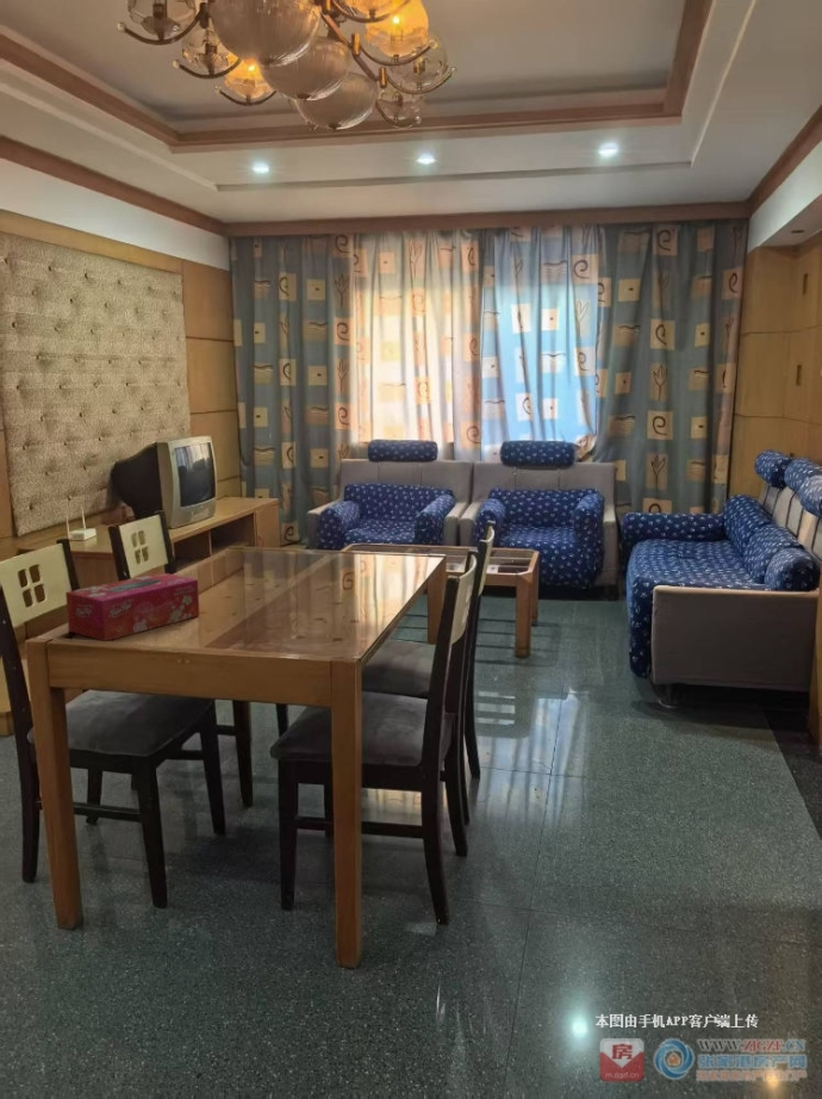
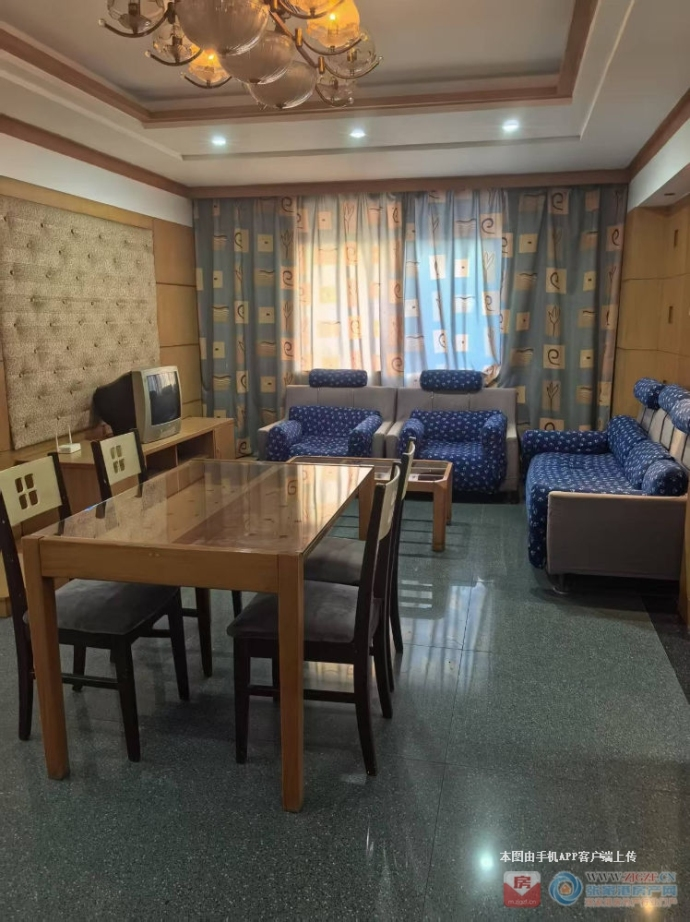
- tissue box [64,571,200,642]
